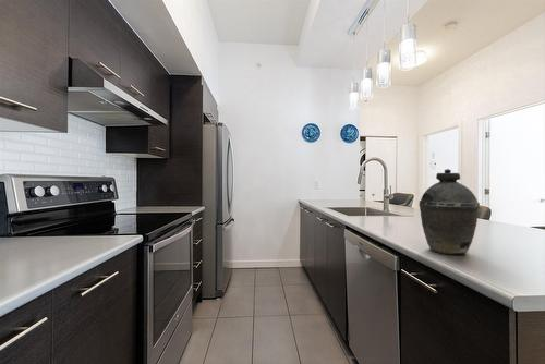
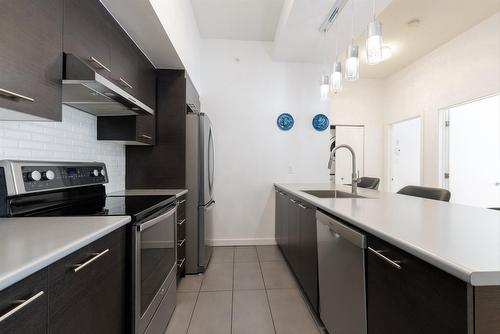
- kettle [417,168,481,256]
